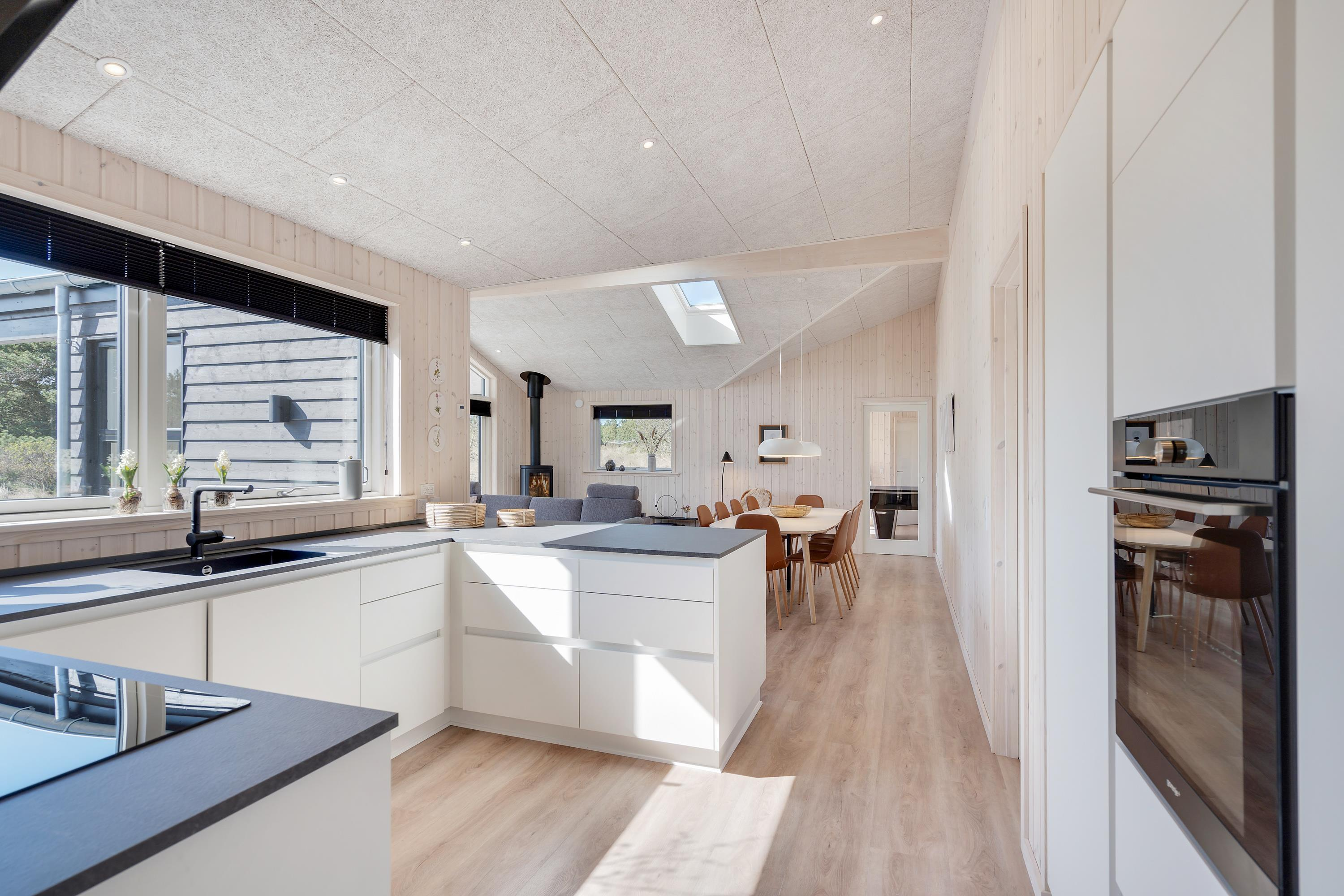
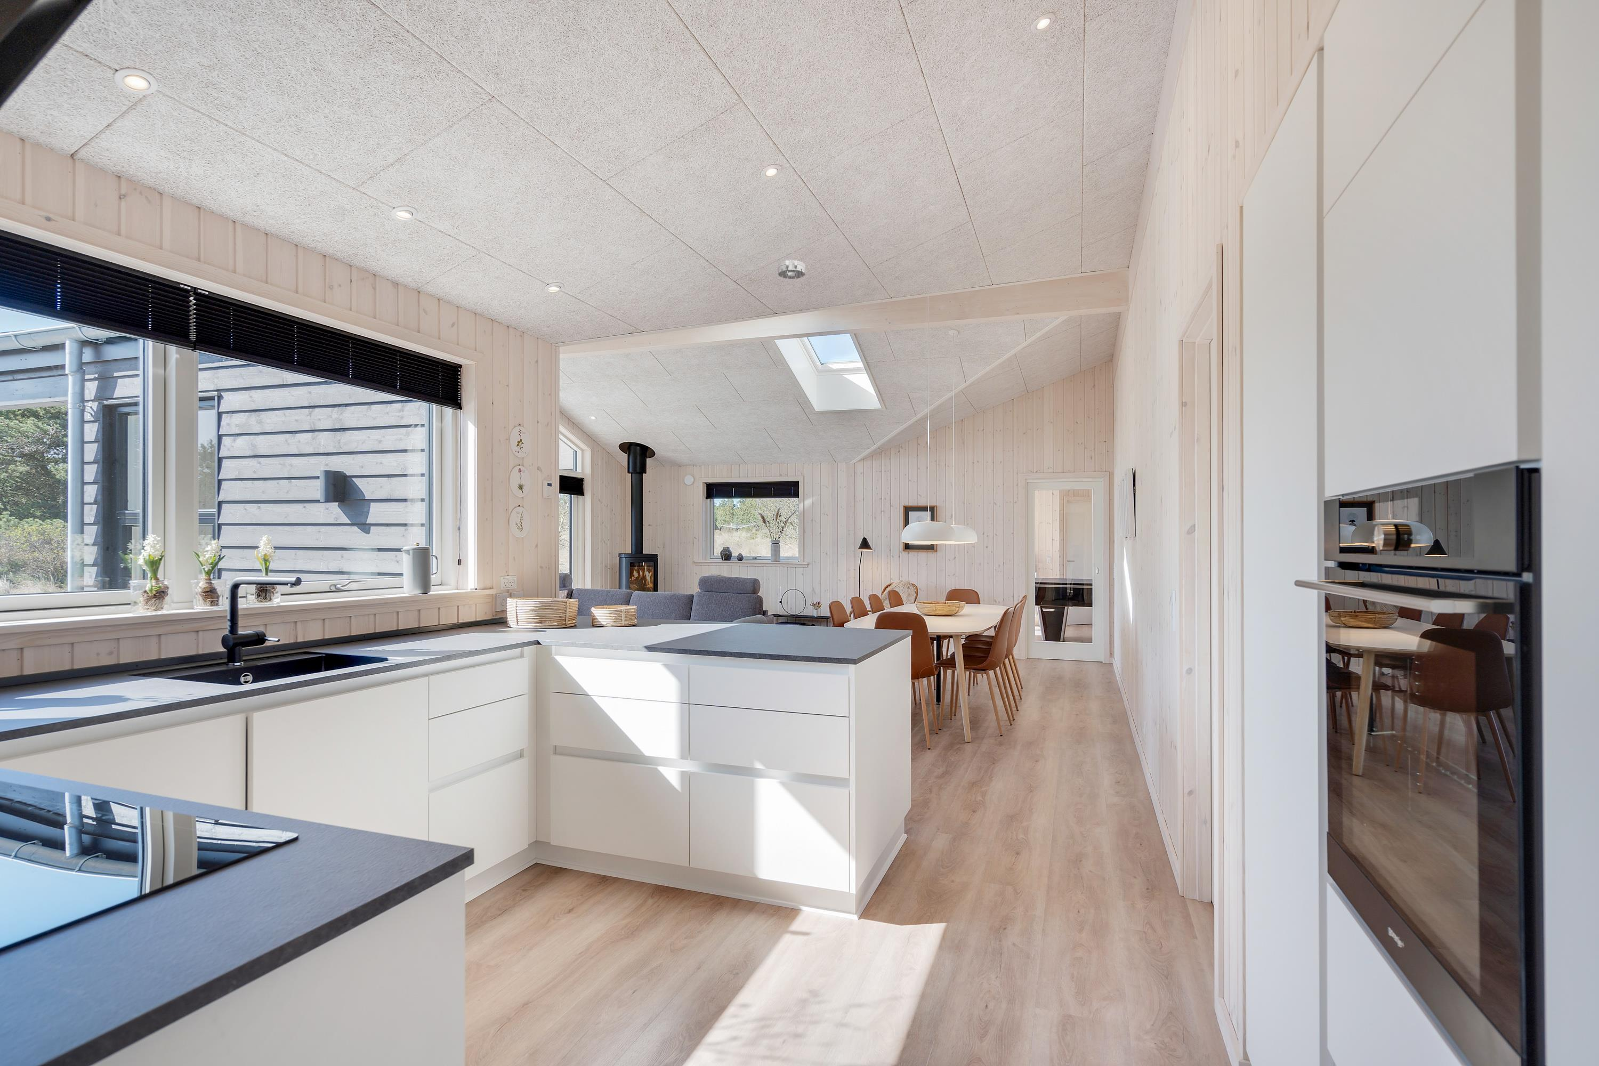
+ smoke detector [778,259,805,280]
